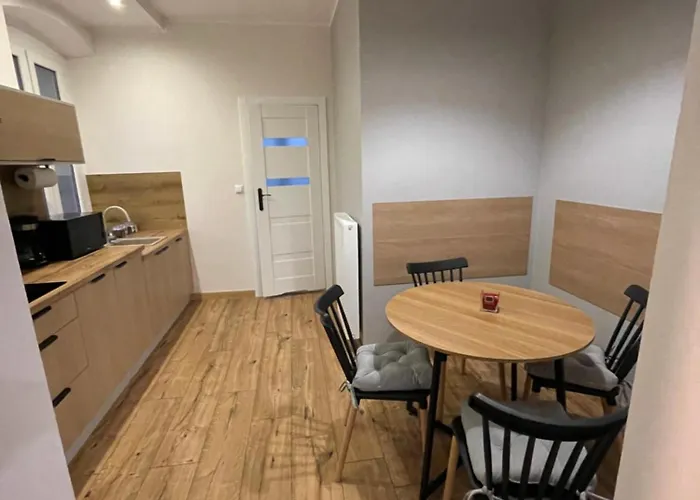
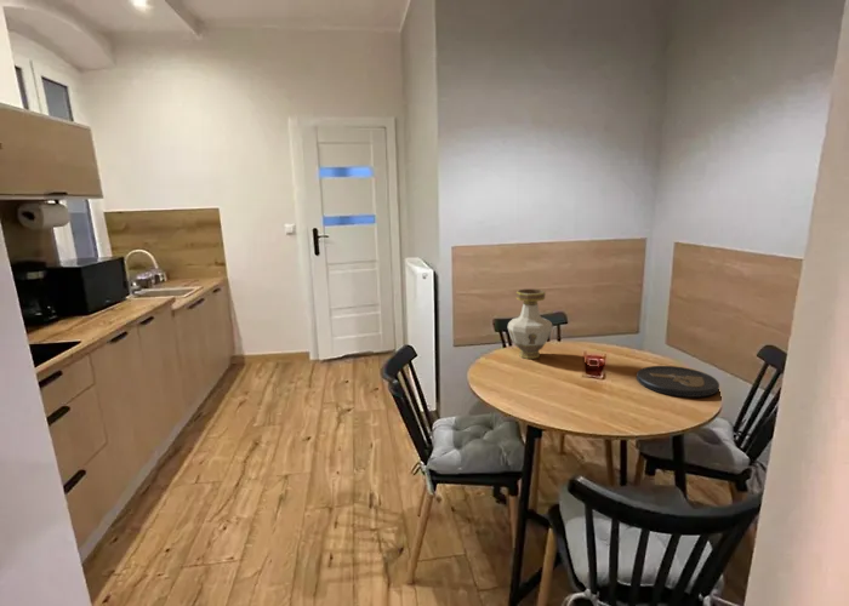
+ vase [507,287,553,360]
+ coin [636,365,720,399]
